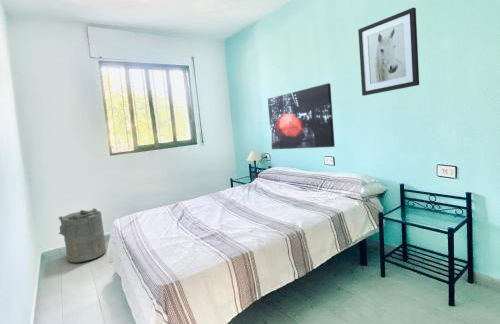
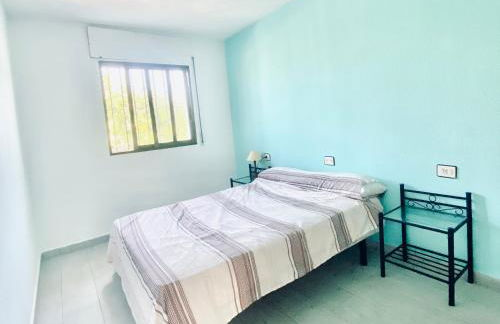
- wall art [357,6,420,97]
- laundry hamper [58,207,107,263]
- wall art [267,82,336,150]
